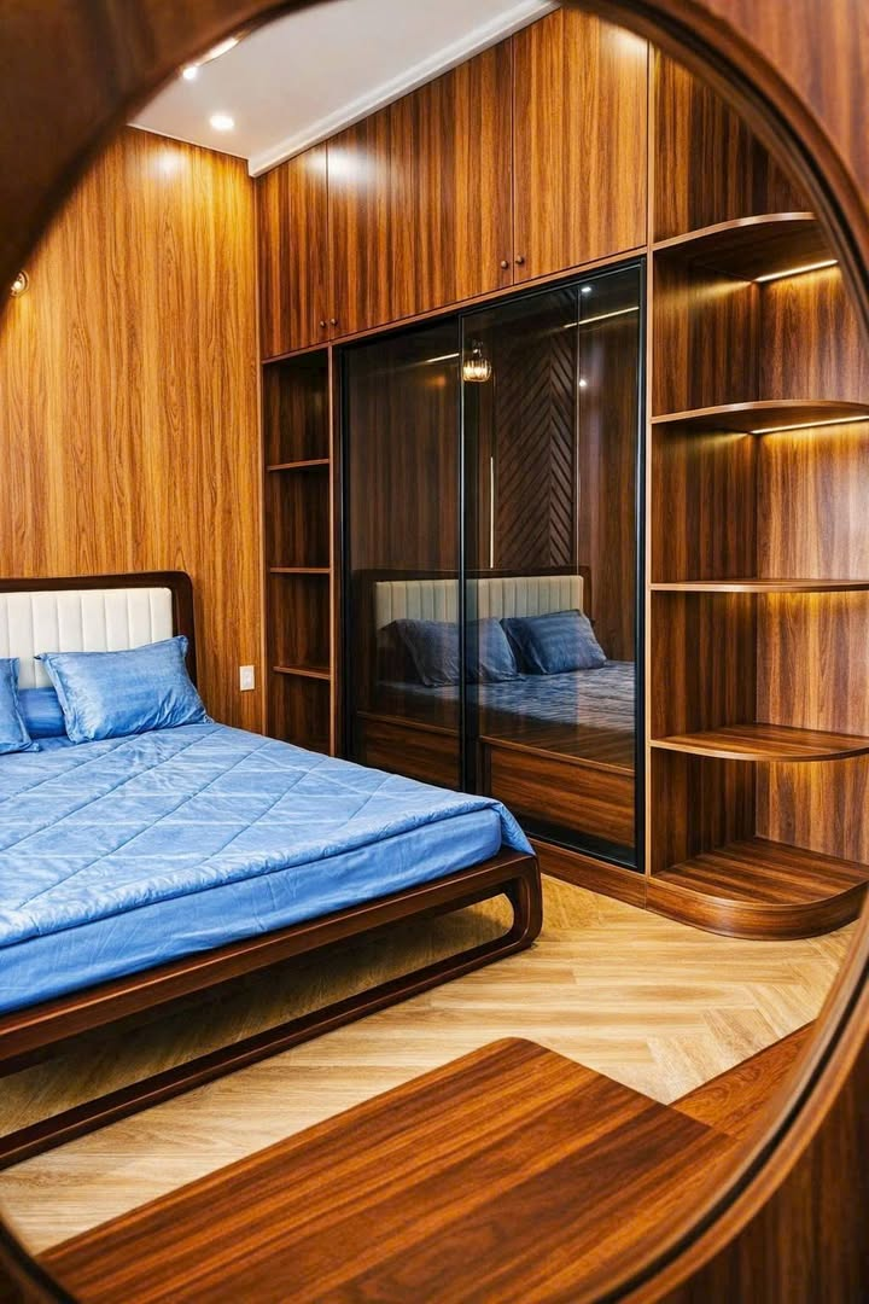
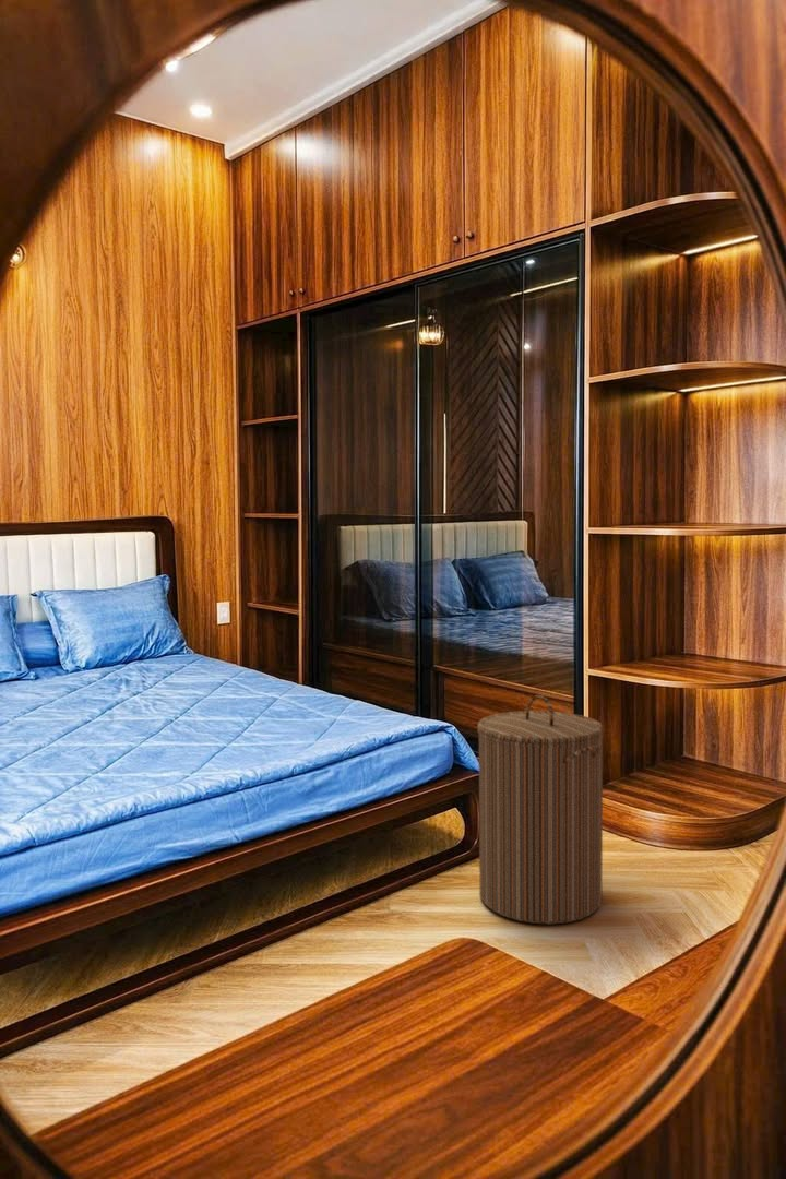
+ laundry hamper [477,694,605,926]
